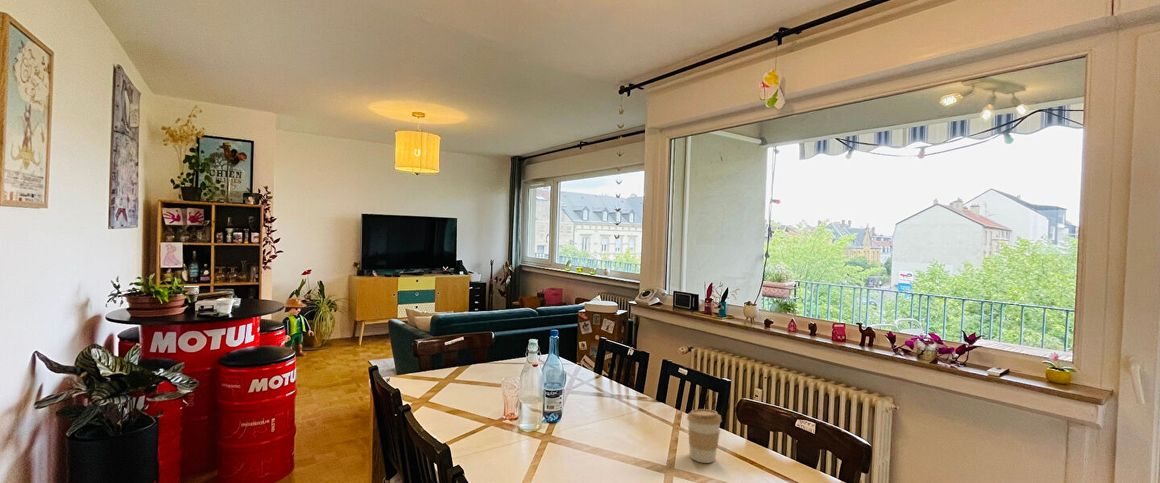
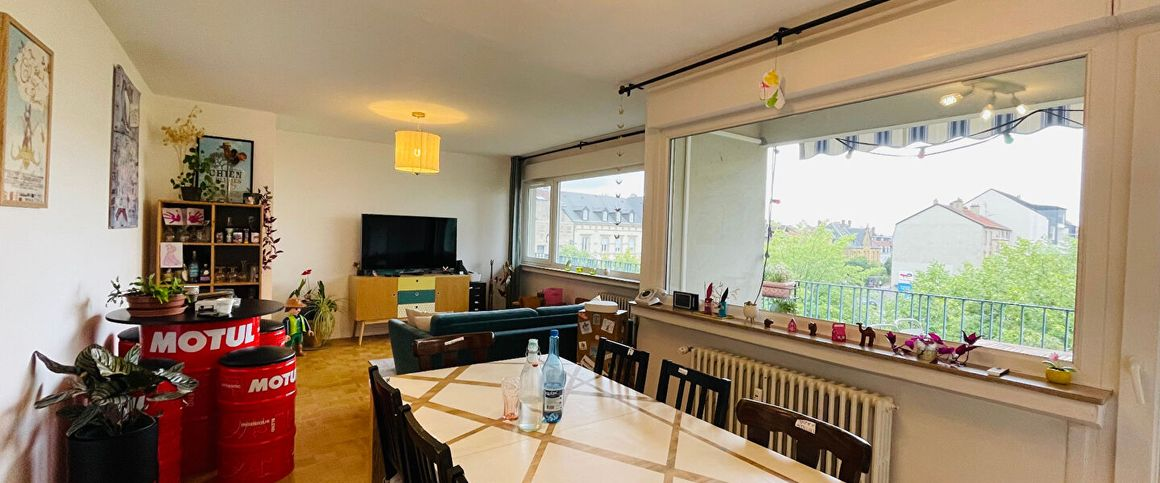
- coffee cup [686,408,723,464]
